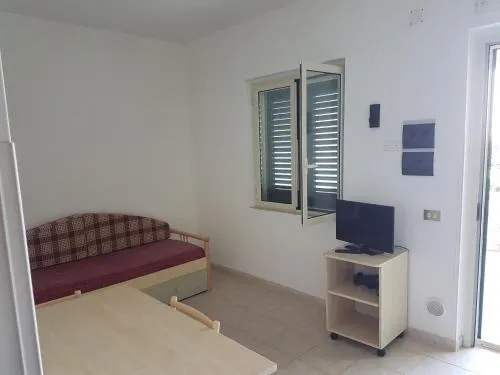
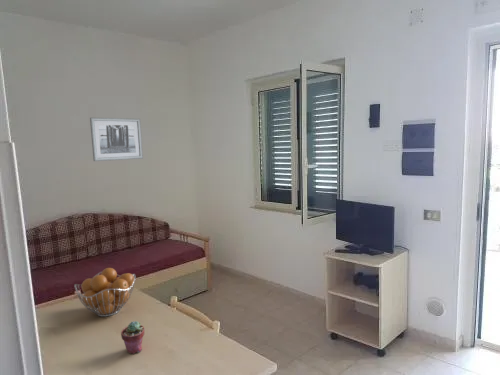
+ wall art [89,117,144,162]
+ potted succulent [120,320,146,355]
+ fruit basket [73,267,136,318]
